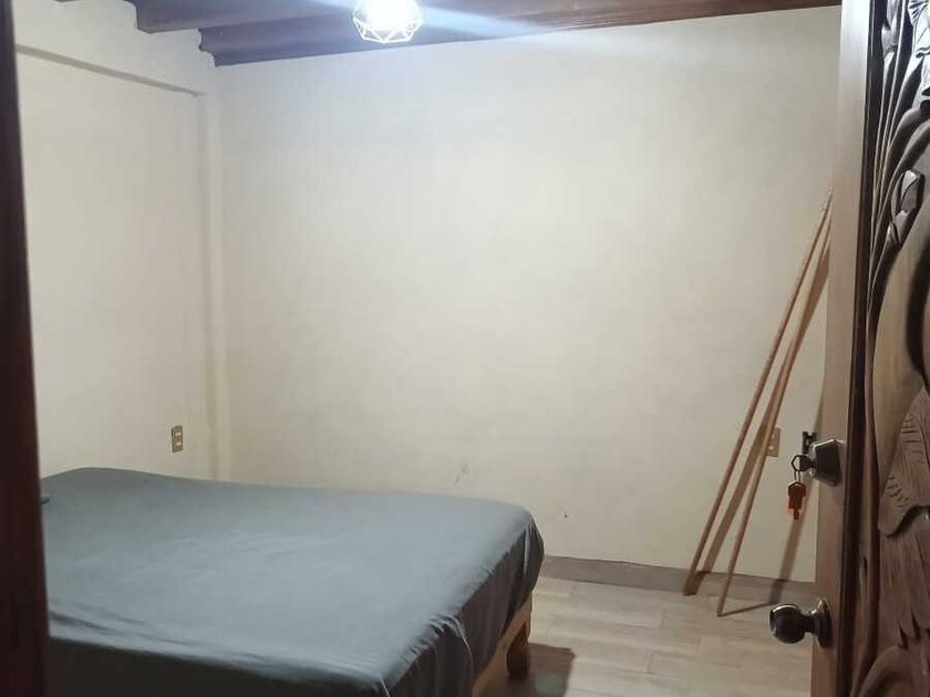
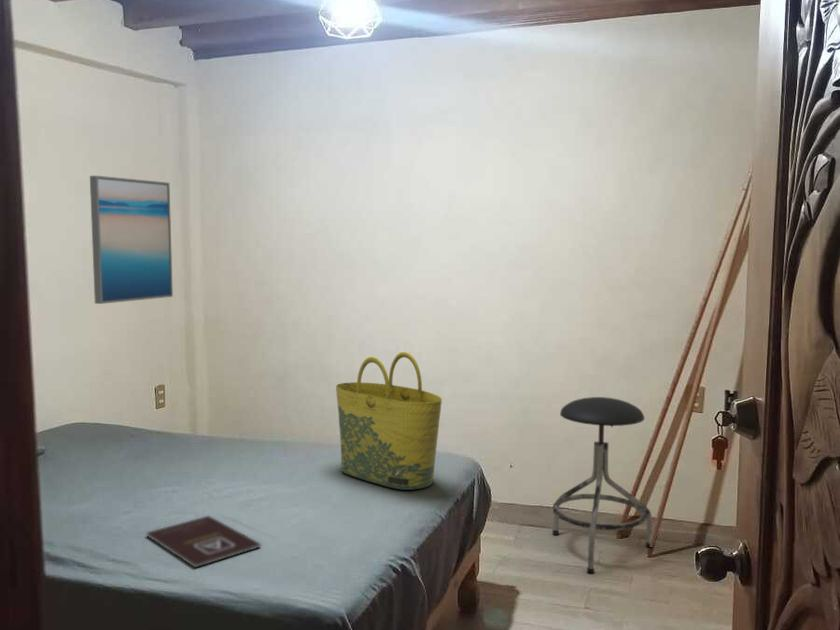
+ stool [551,396,653,575]
+ wall art [89,175,174,305]
+ tote bag [335,351,443,491]
+ book [145,515,262,569]
